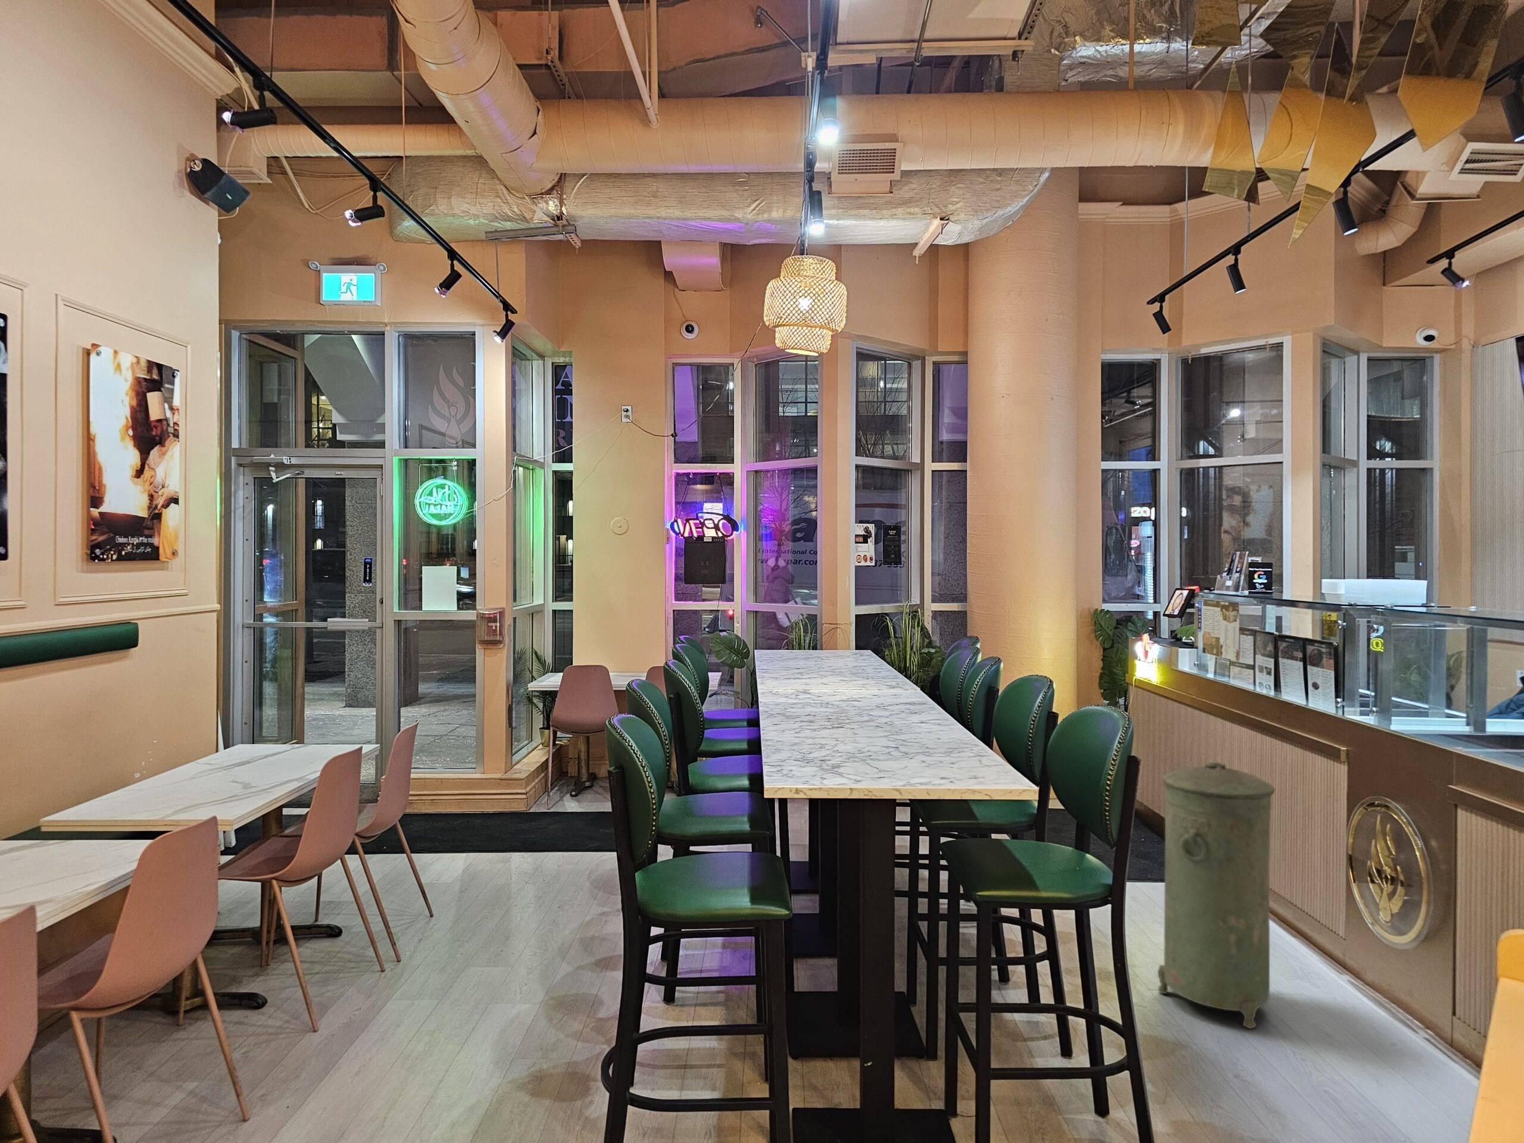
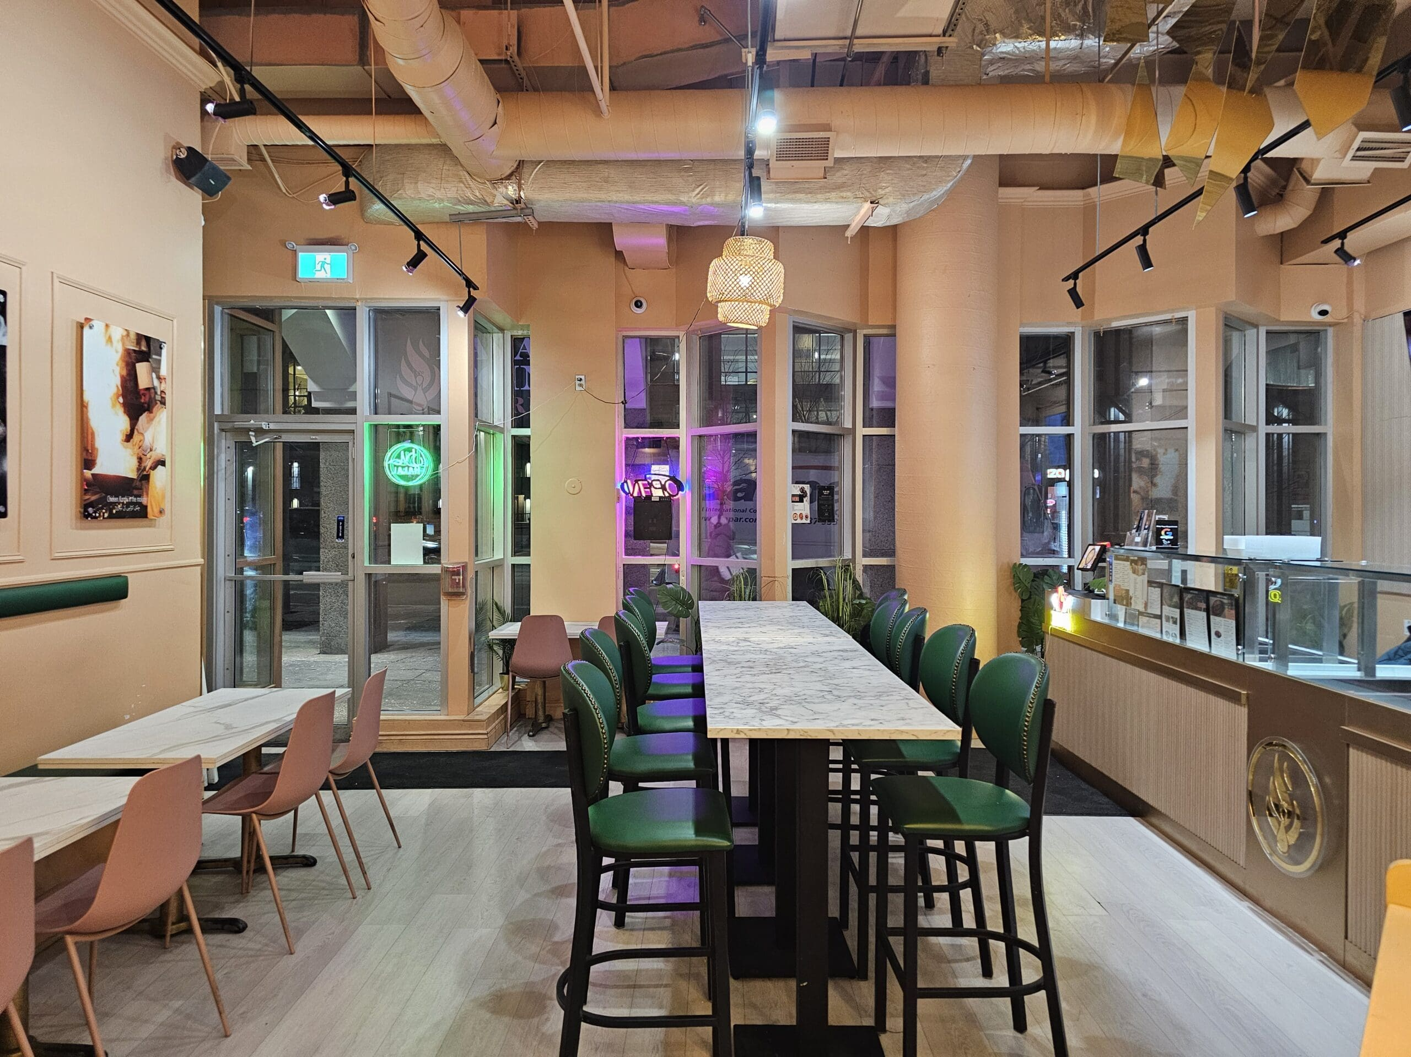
- trash can [1157,762,1276,1029]
